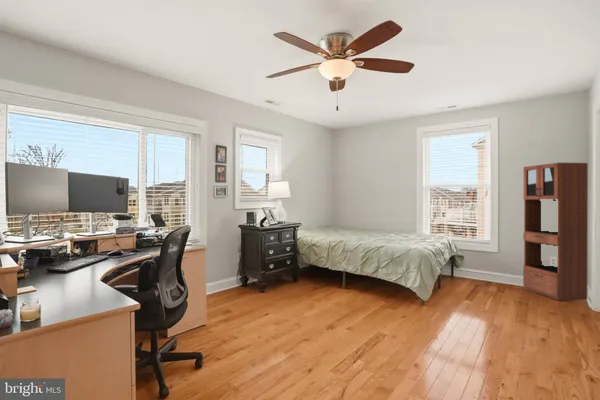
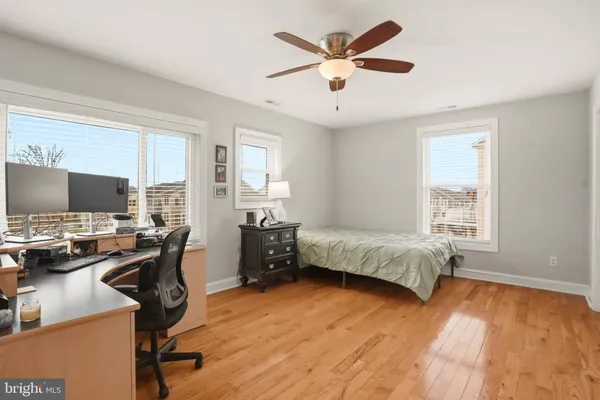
- cabinet [522,162,589,301]
